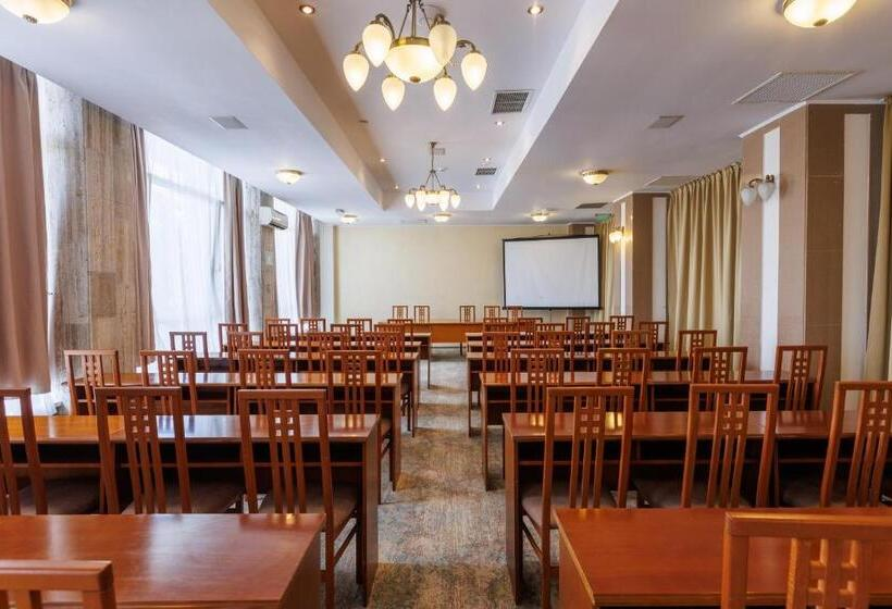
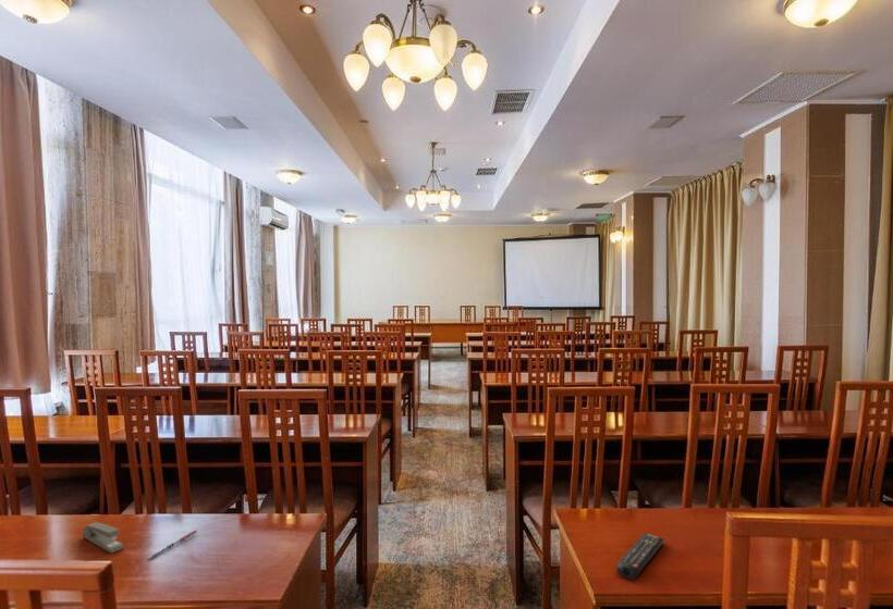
+ pen [146,529,198,560]
+ remote control [615,532,665,581]
+ stapler [82,521,125,555]
